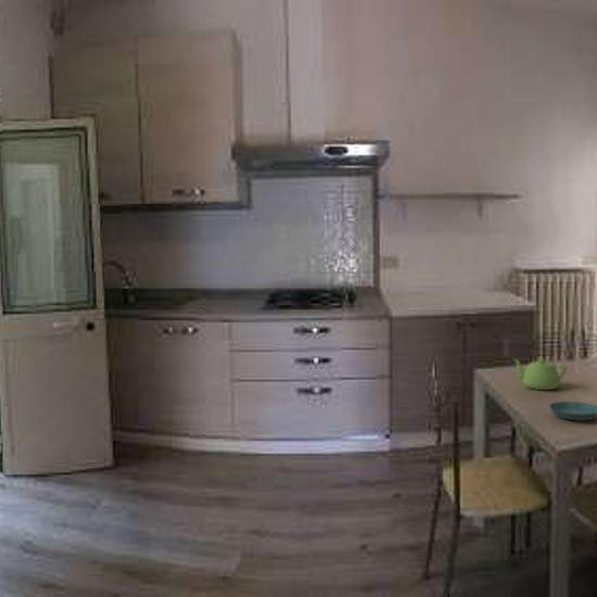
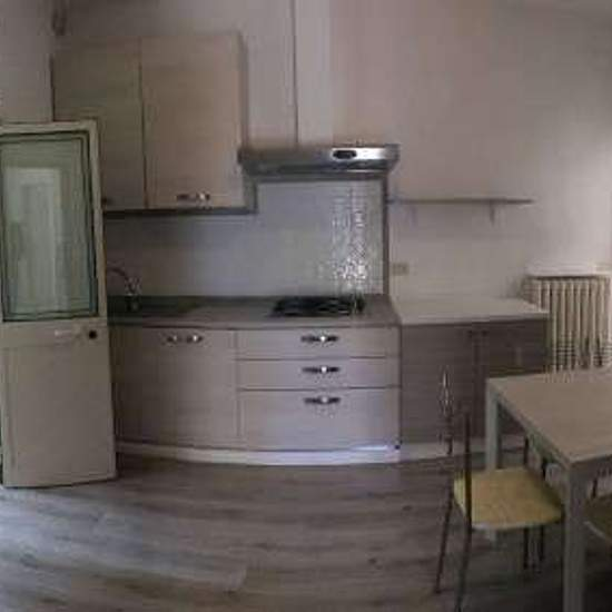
- teapot [511,357,568,391]
- saucer [548,401,597,421]
